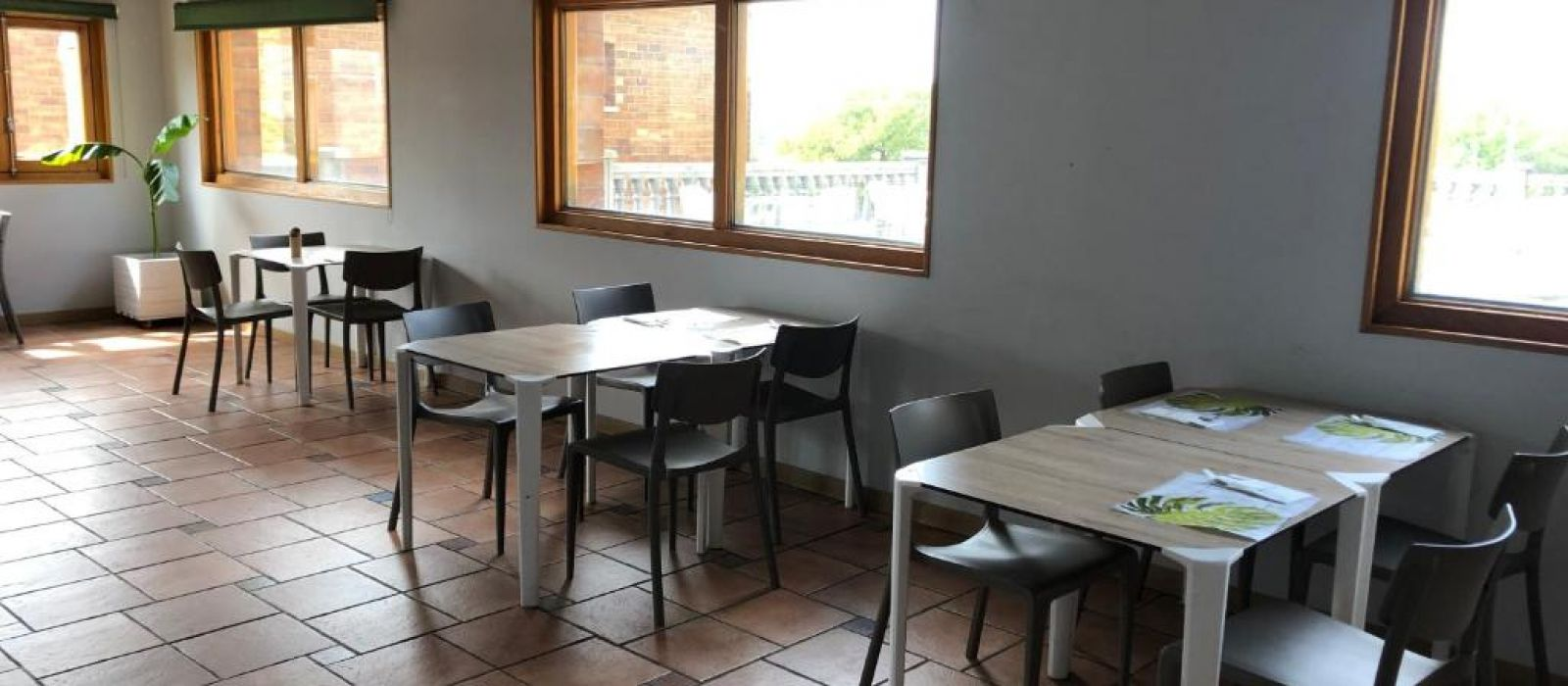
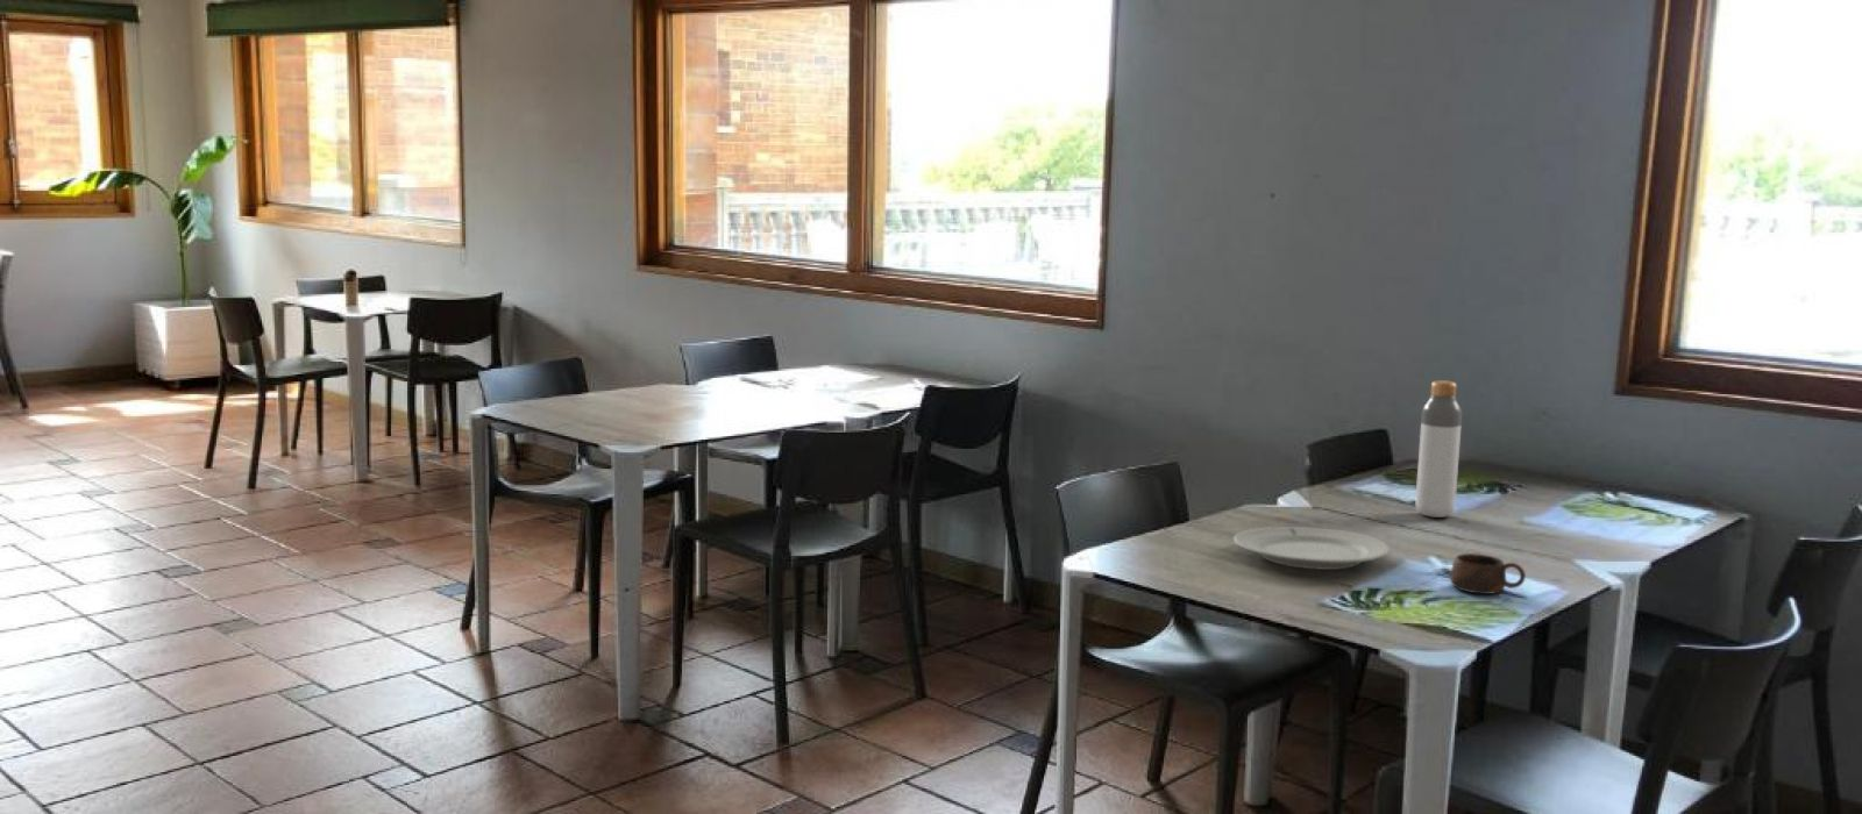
+ chinaware [1233,526,1391,571]
+ bottle [1414,379,1463,519]
+ cup [1449,553,1527,596]
